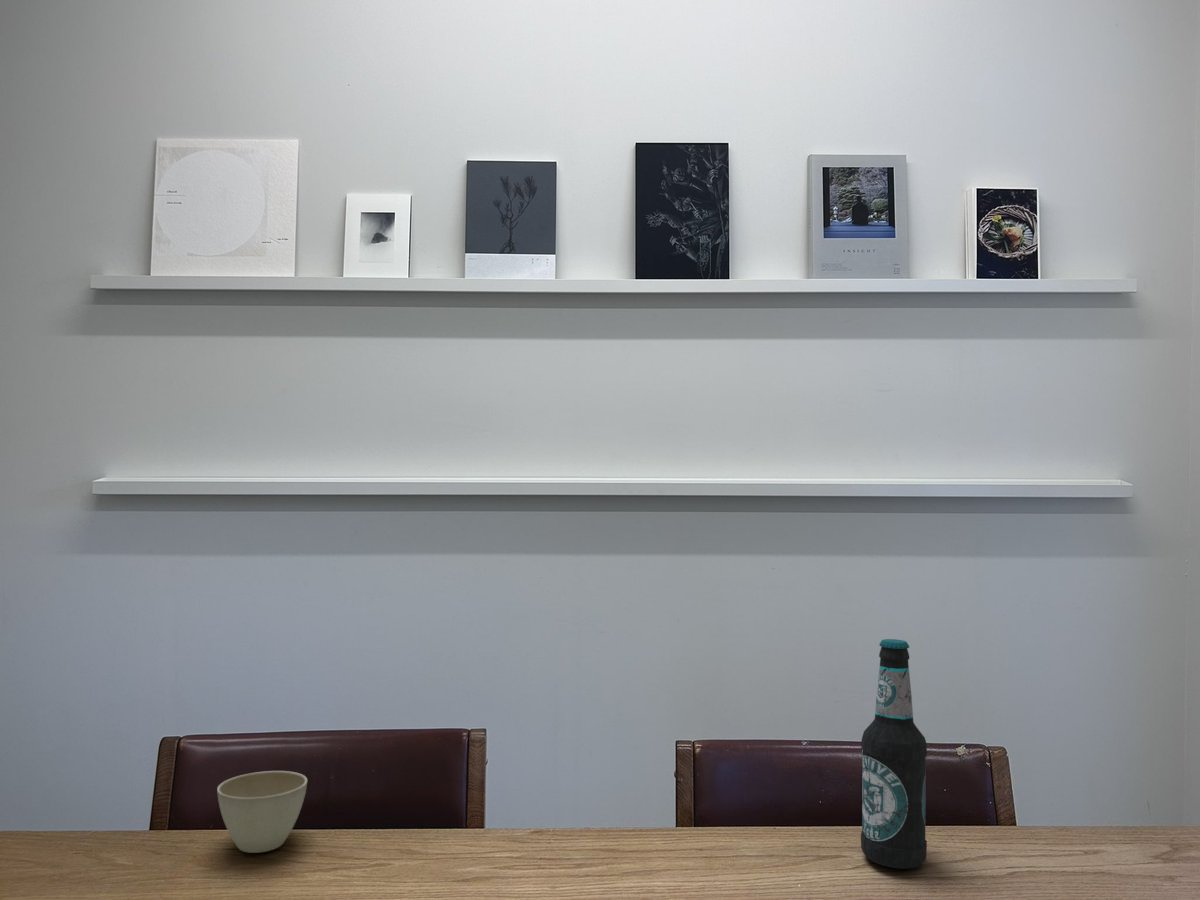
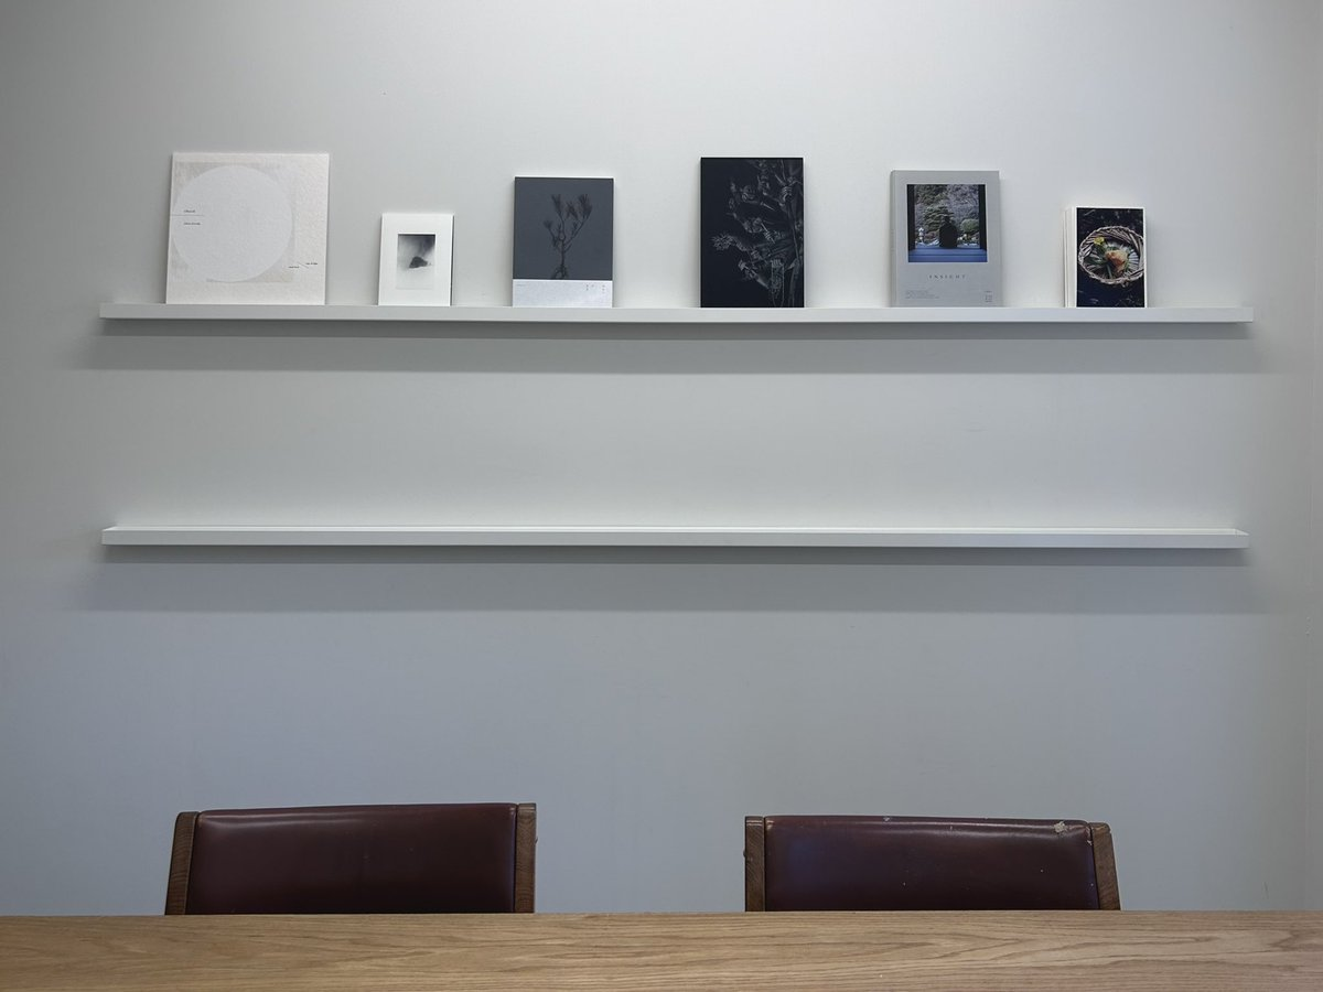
- flower pot [216,770,308,854]
- bottle [860,638,928,870]
